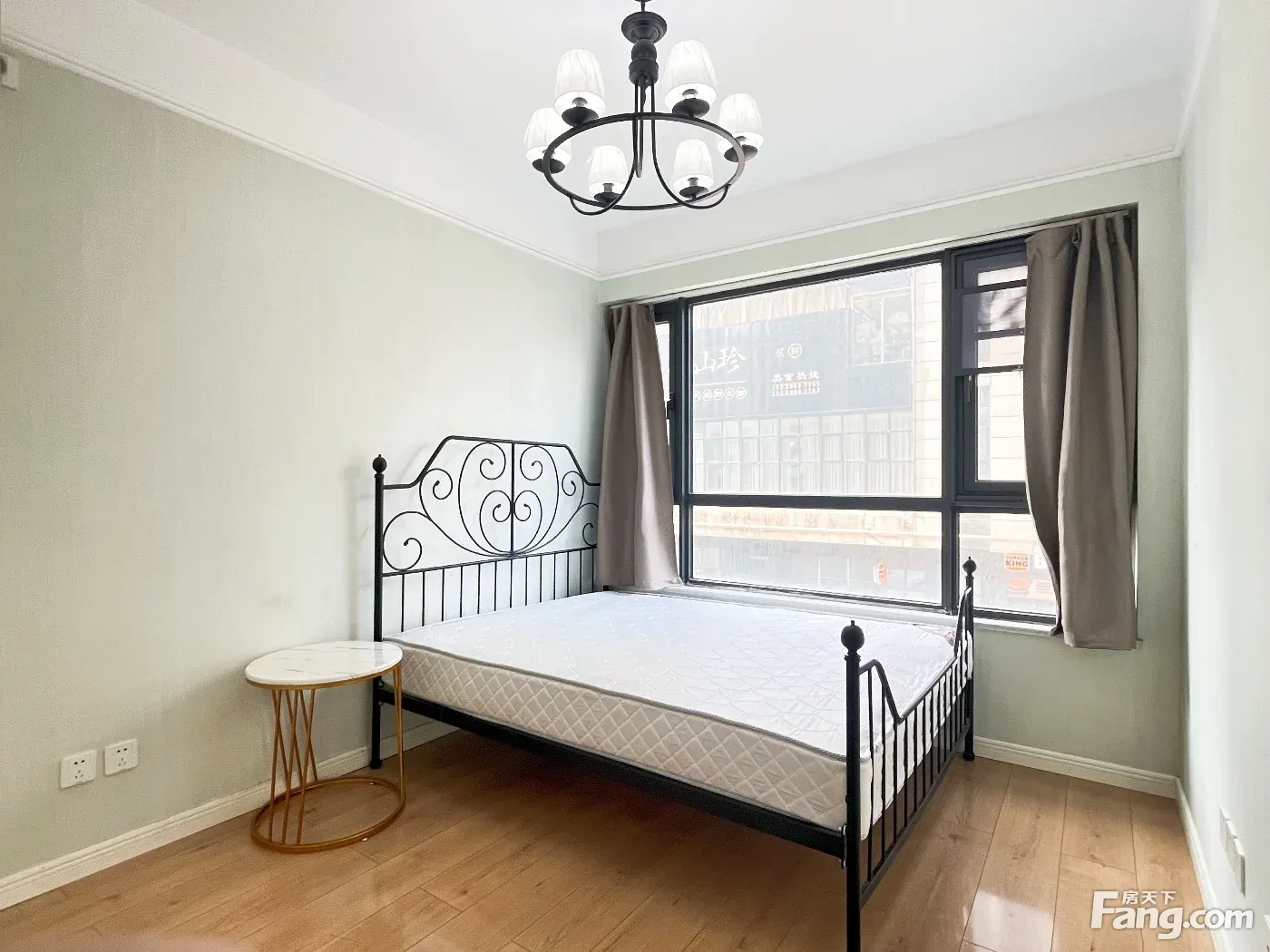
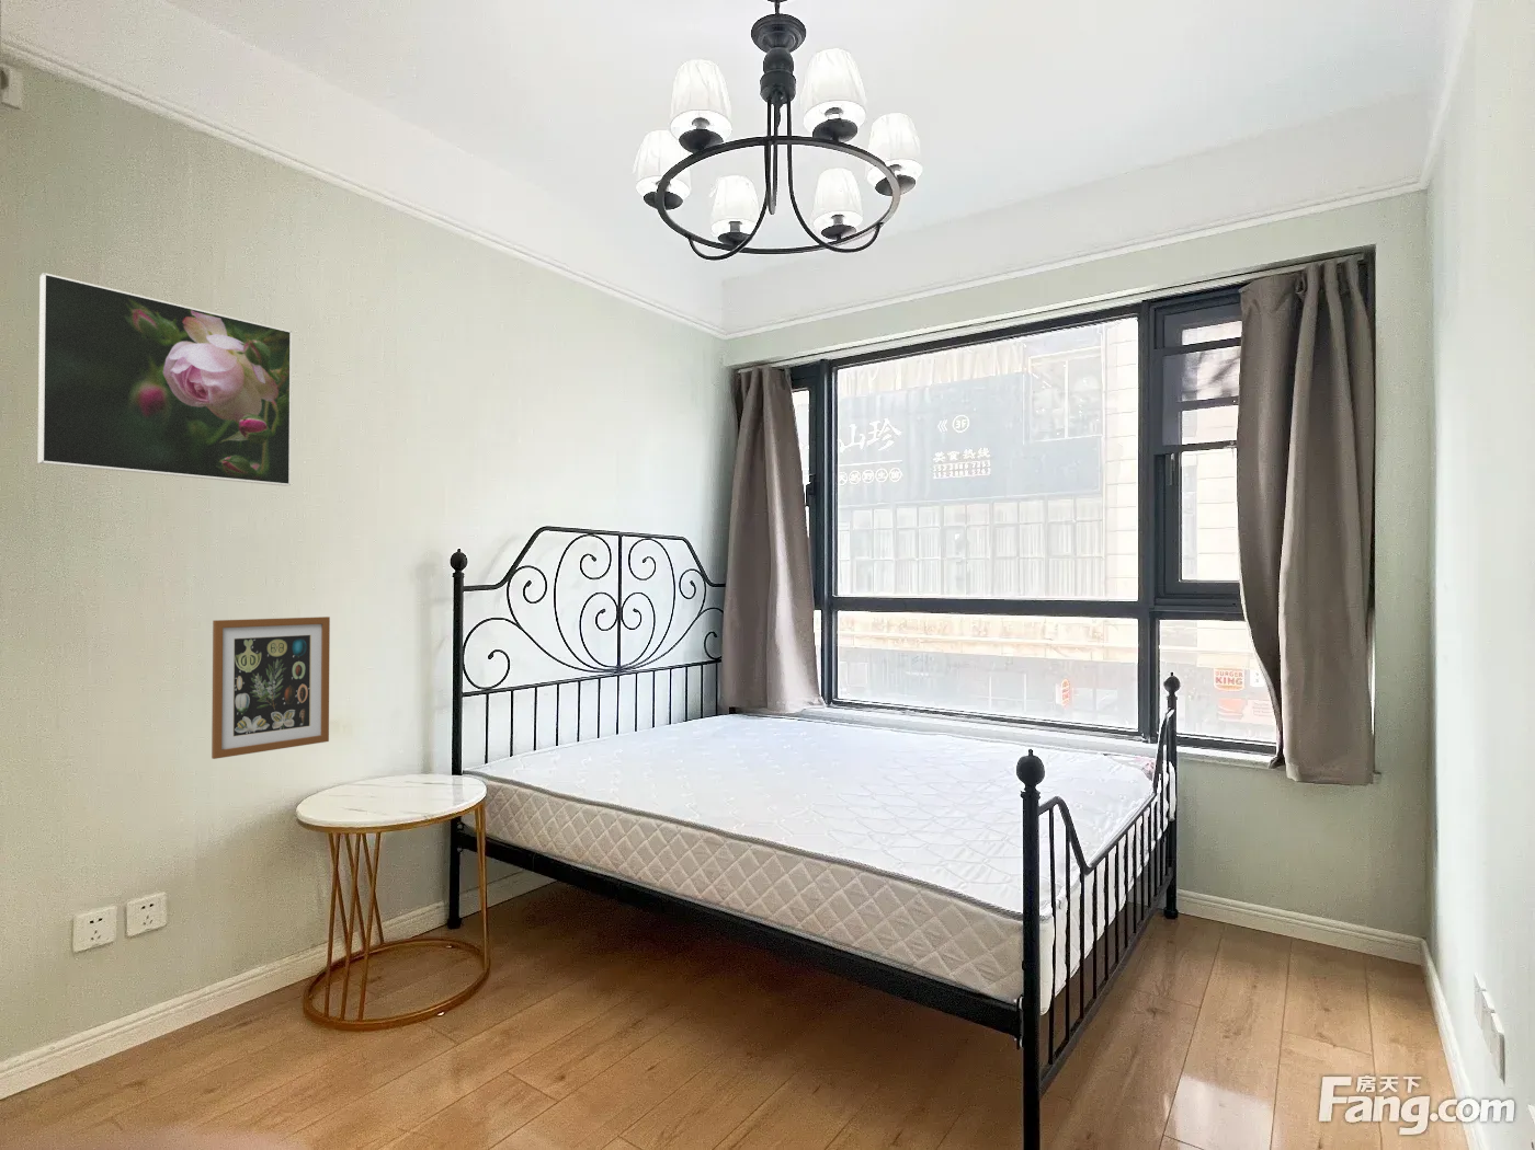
+ wall art [210,616,331,760]
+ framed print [37,272,292,487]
